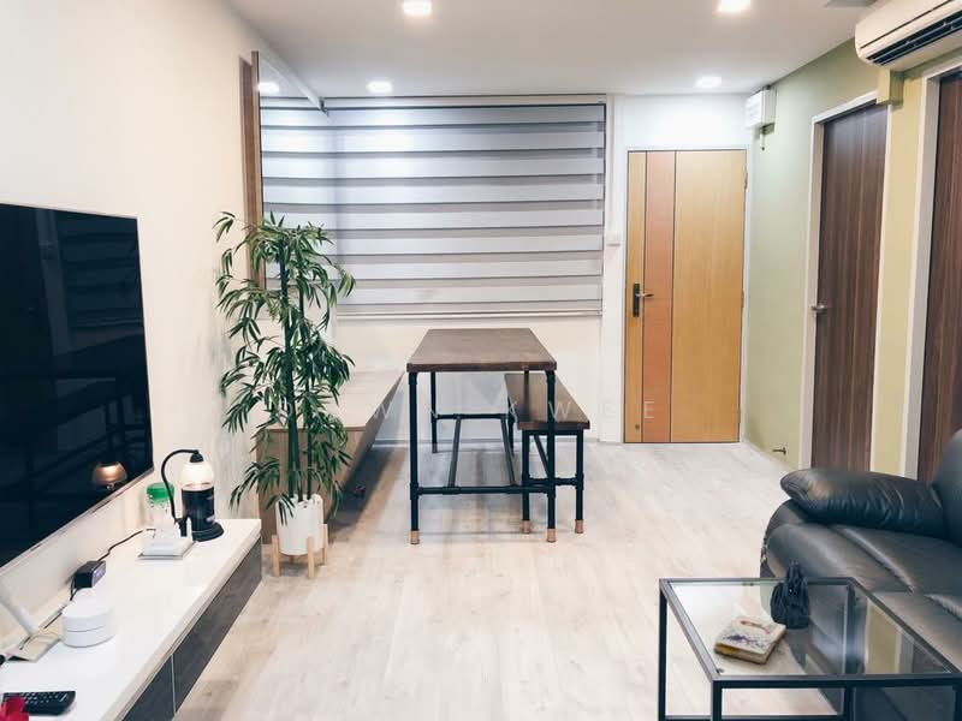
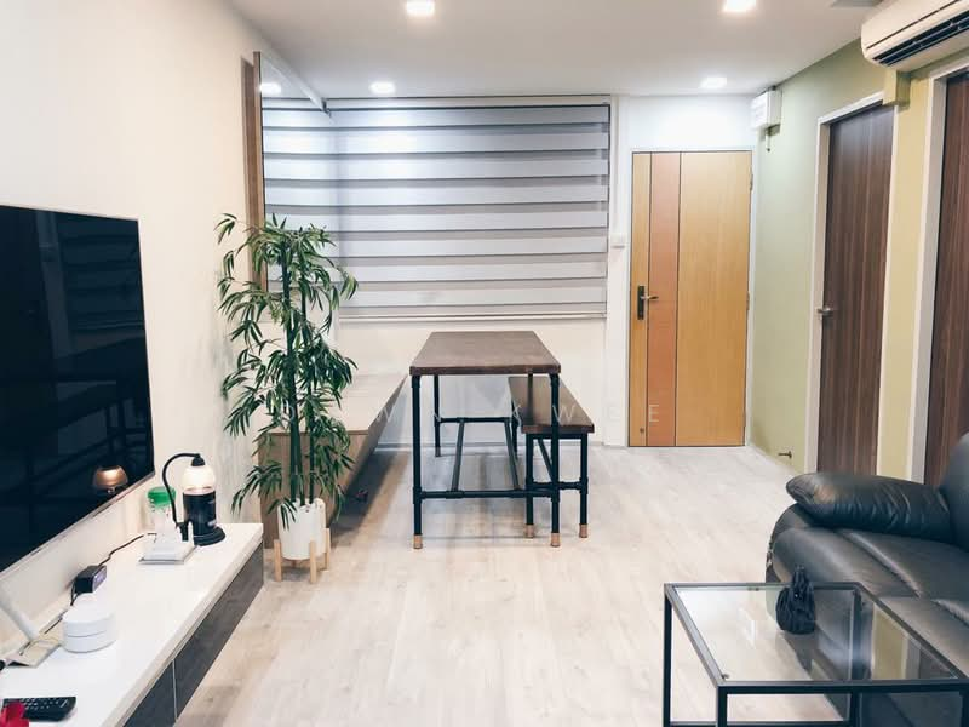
- paperback book [712,614,788,665]
